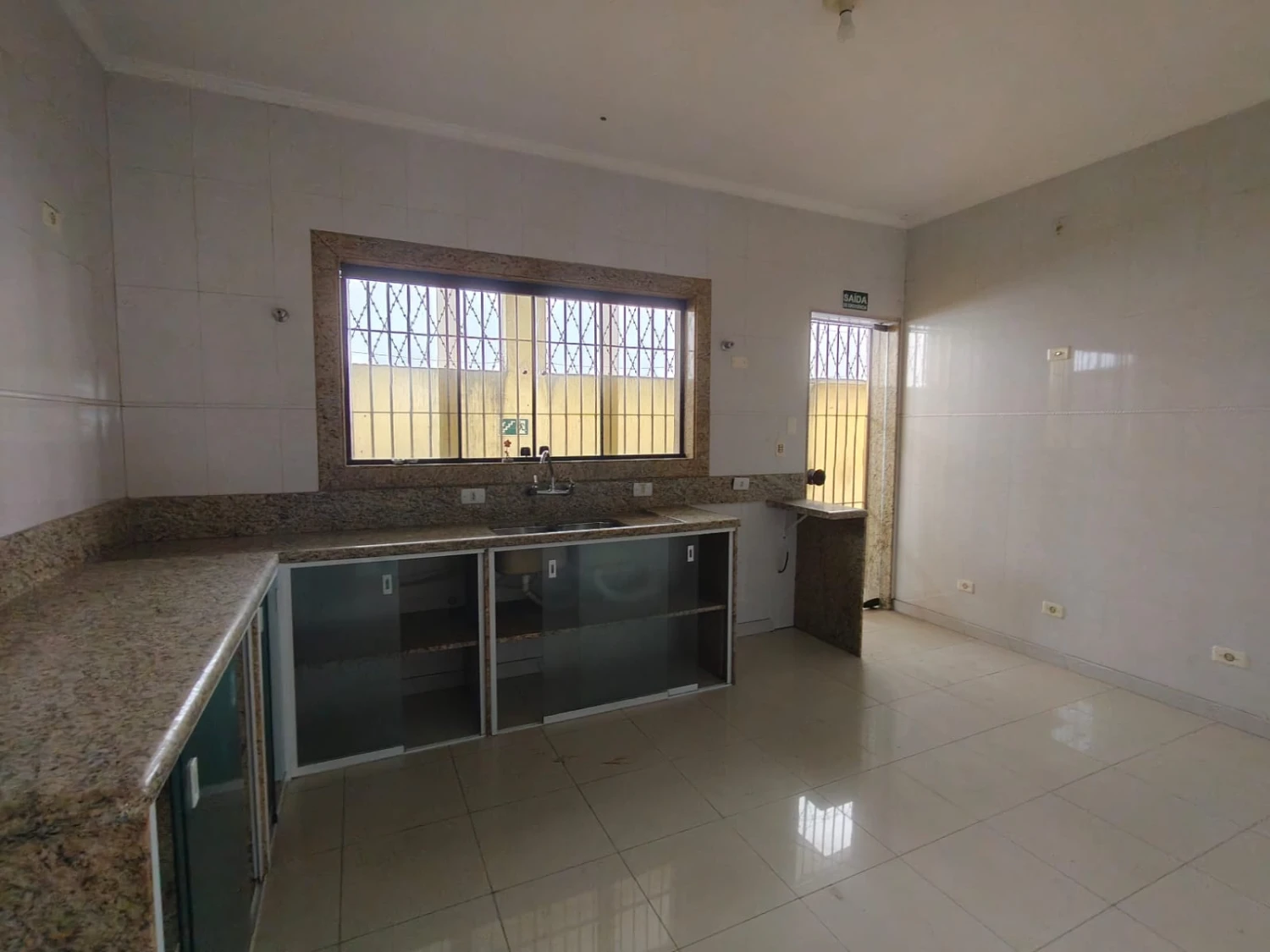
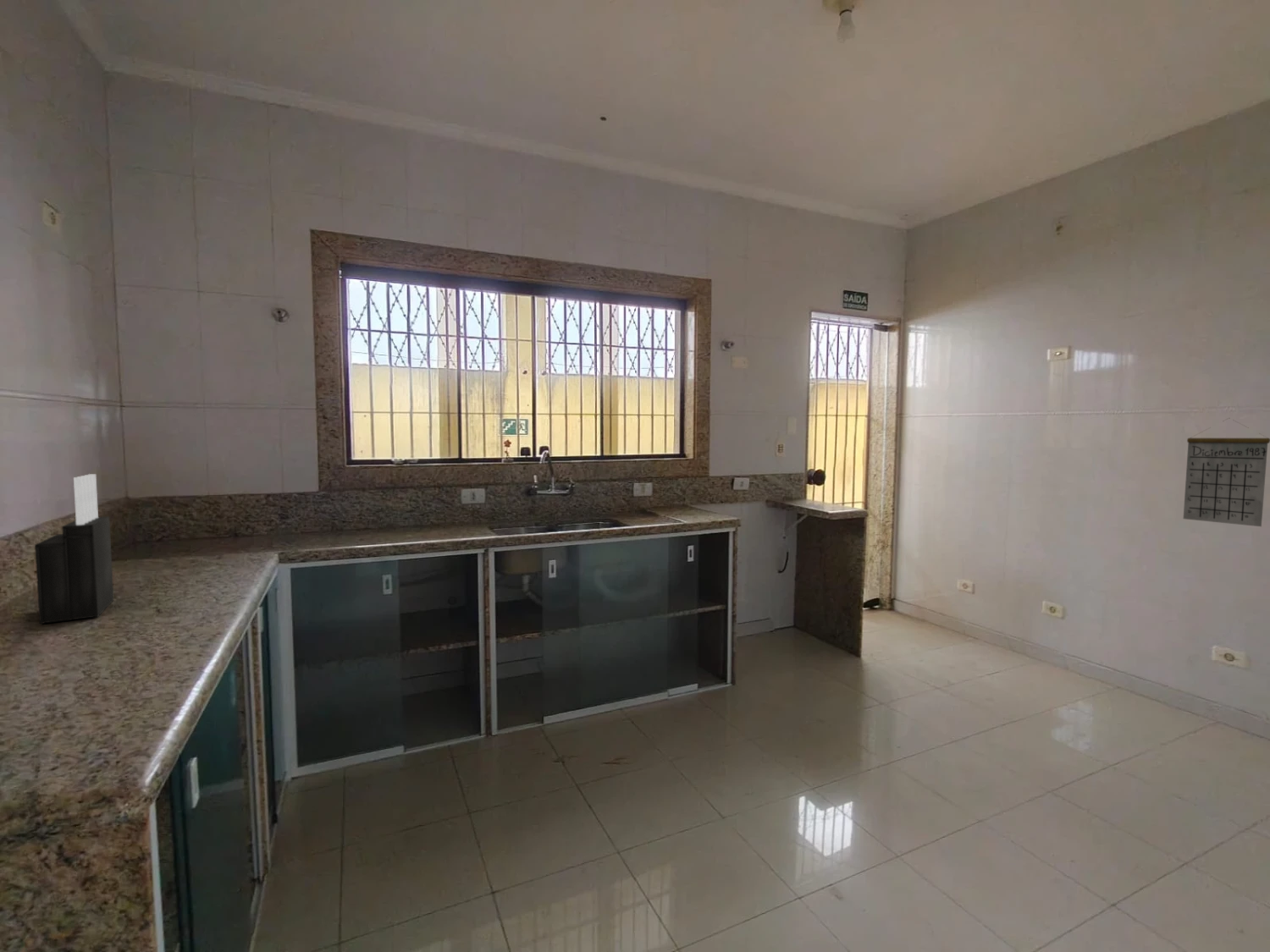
+ knife block [34,473,114,625]
+ calendar [1183,417,1270,527]
